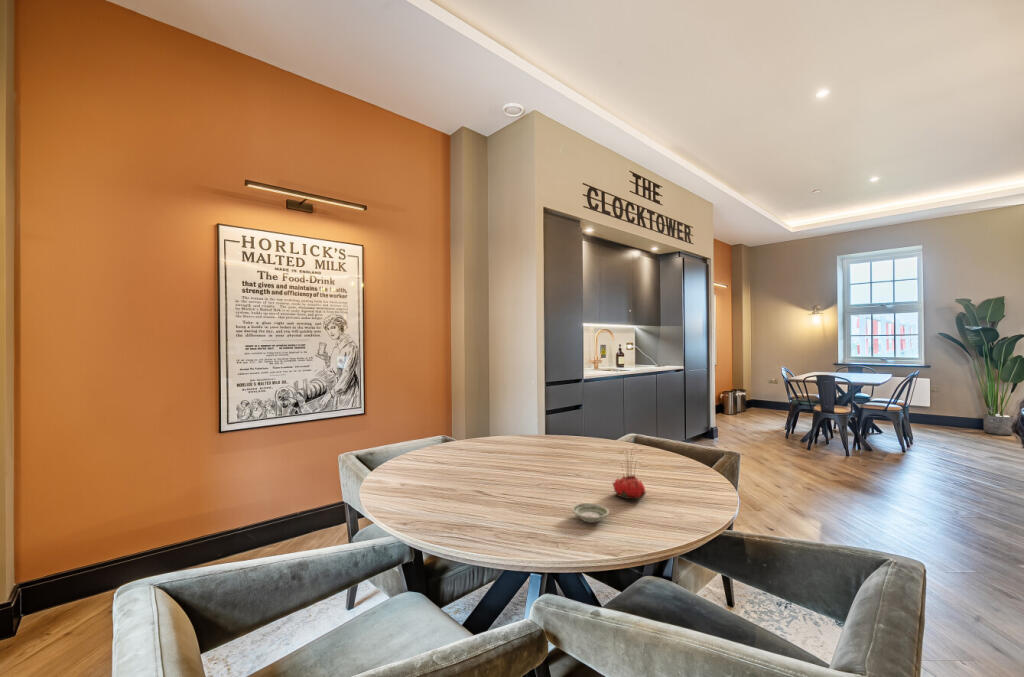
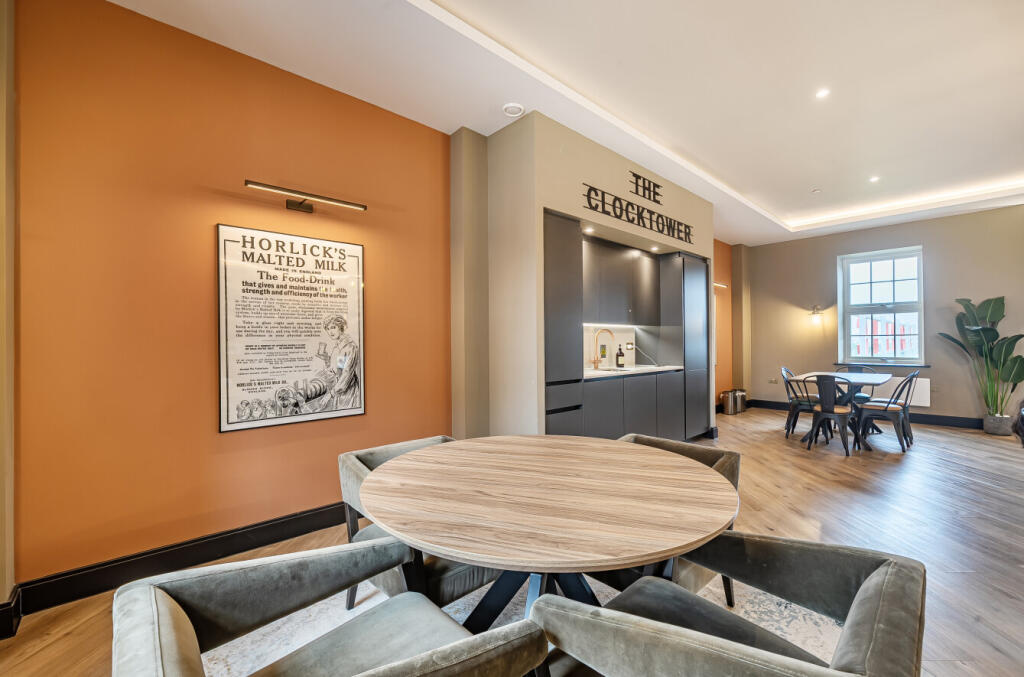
- saucer [571,502,610,524]
- flower [611,446,648,501]
